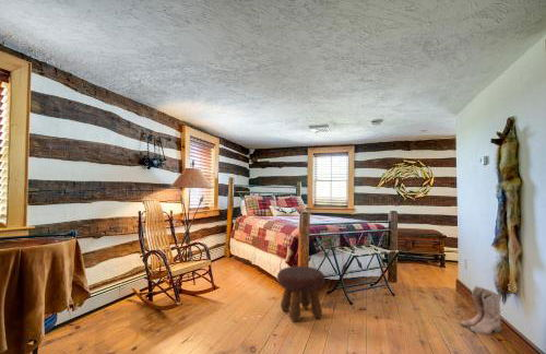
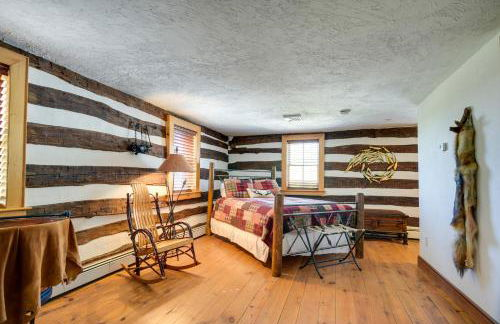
- footstool [276,266,327,323]
- boots [460,284,502,335]
